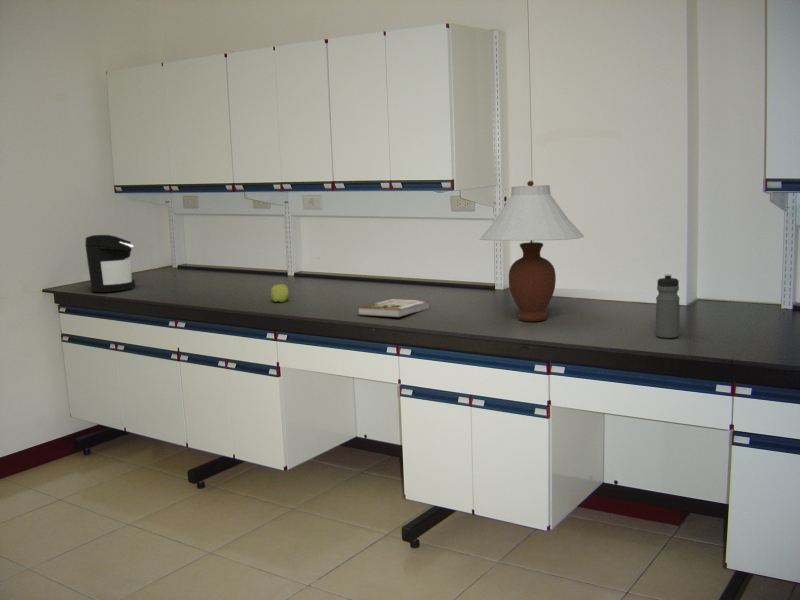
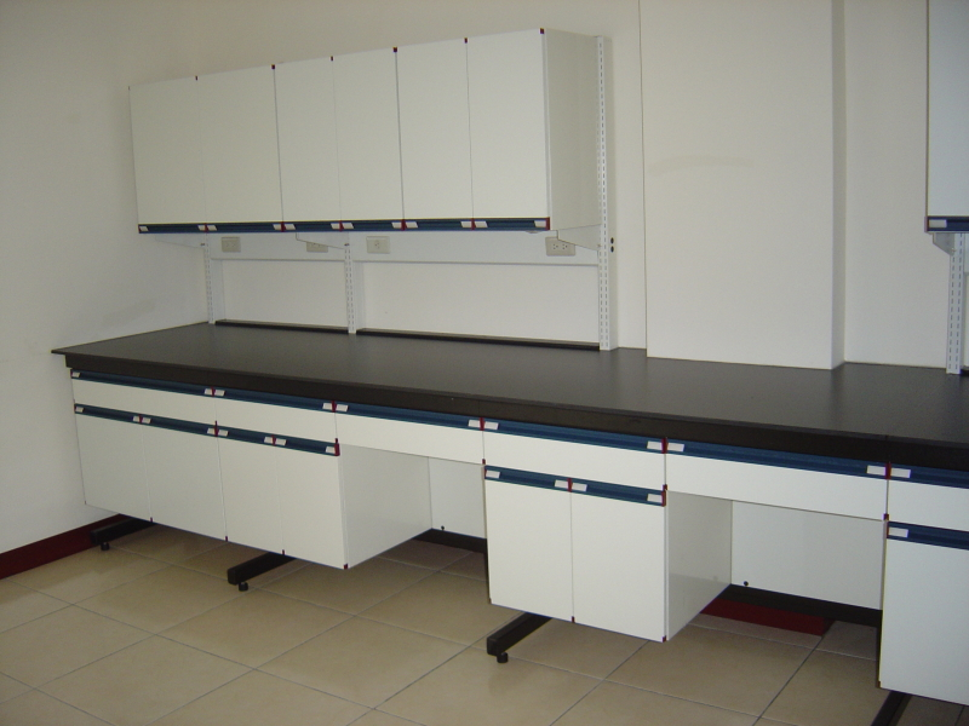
- water bottle [655,273,681,339]
- table lamp [479,180,585,322]
- apple [270,283,289,303]
- coffee maker [84,234,136,293]
- book [357,298,430,318]
